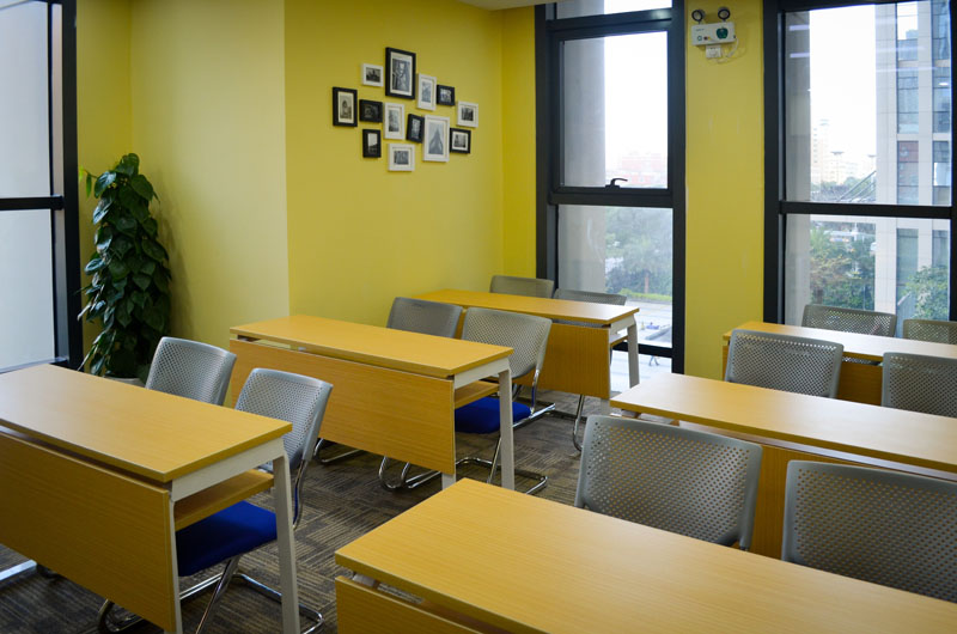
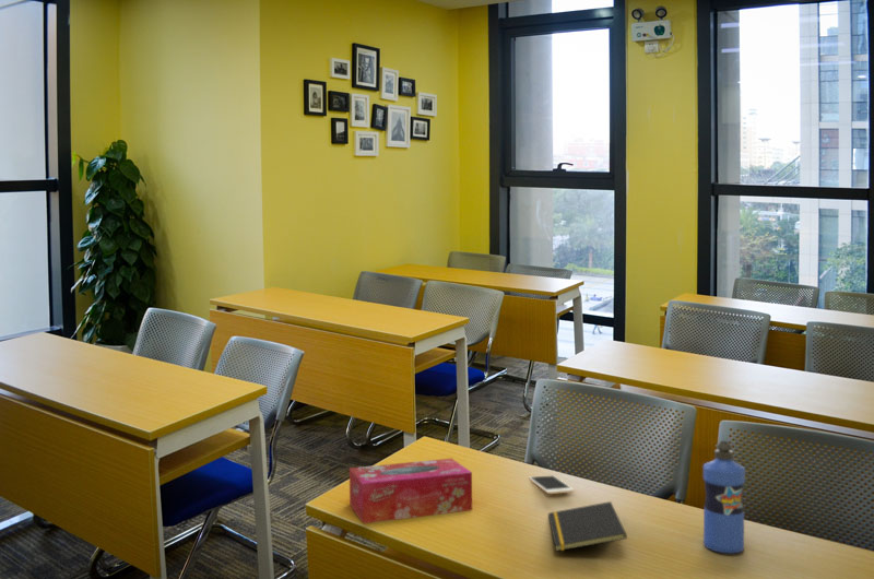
+ water bottle [702,440,746,554]
+ cell phone [528,475,576,495]
+ tissue box [349,457,473,524]
+ notepad [547,500,628,553]
